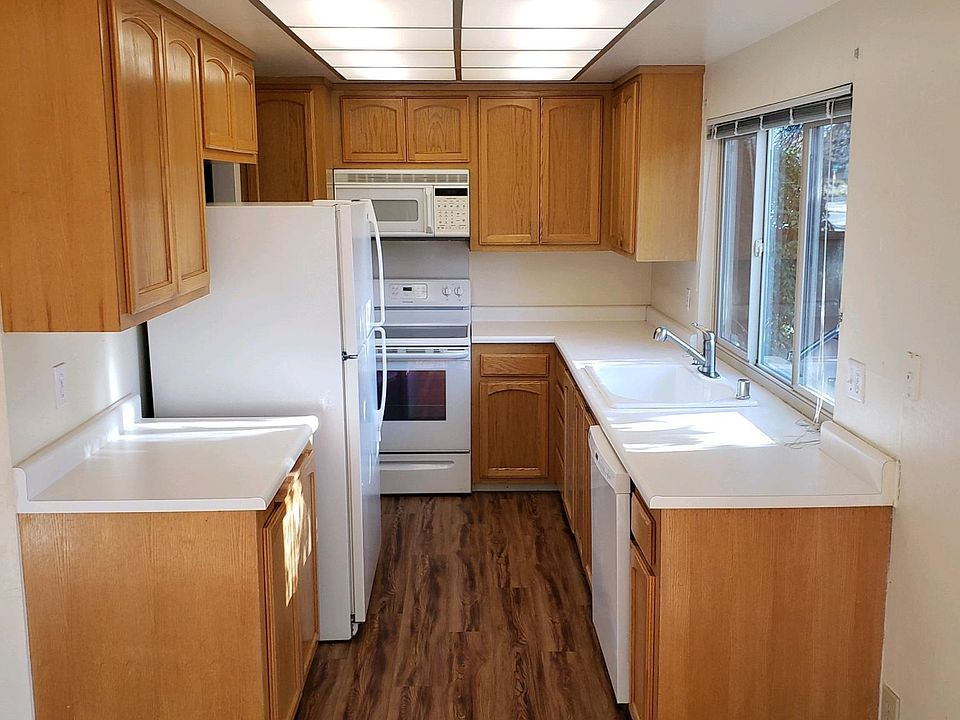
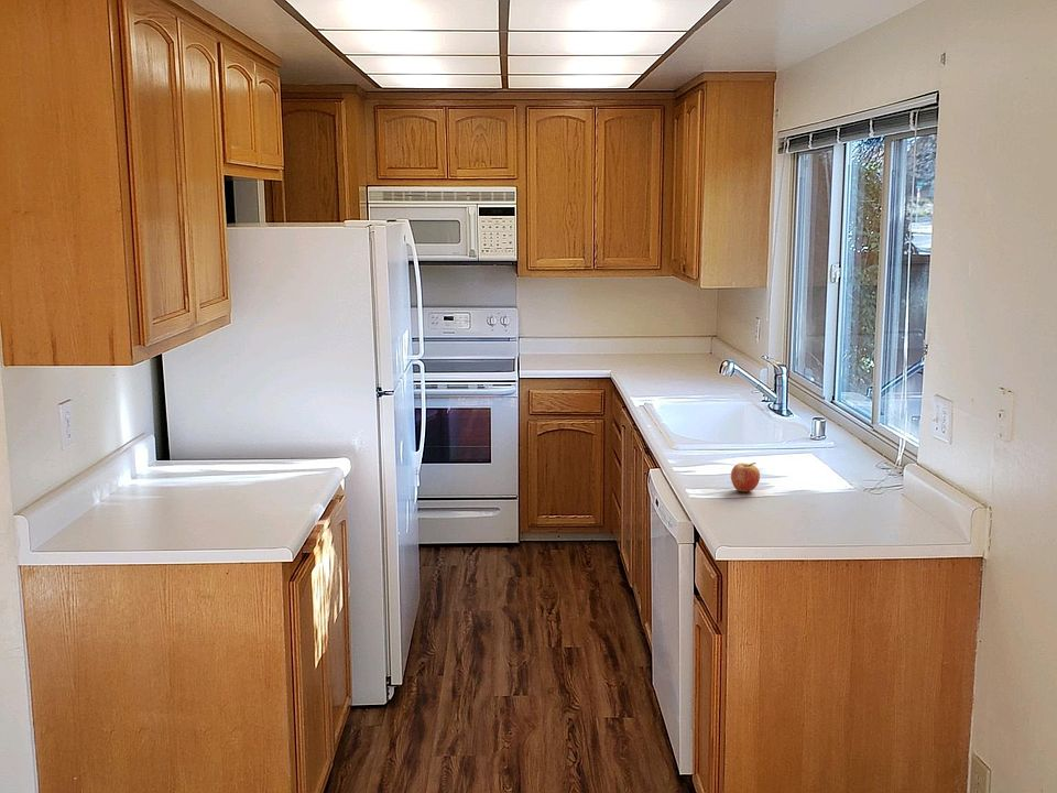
+ fruit [730,461,761,493]
